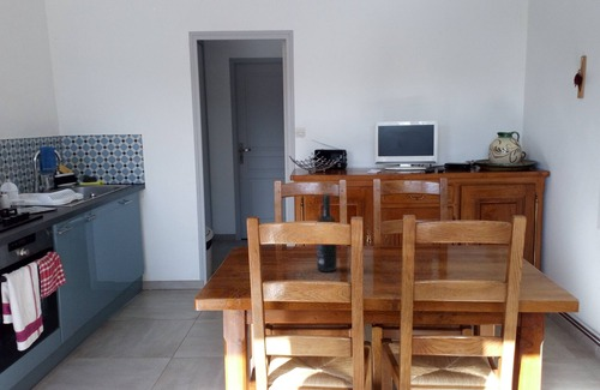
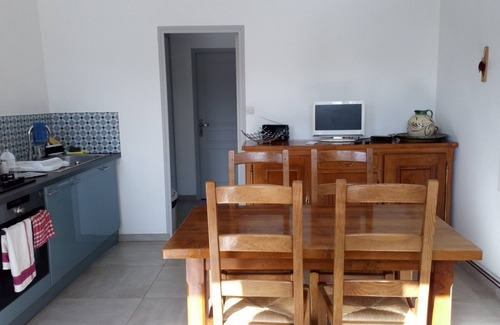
- wine bottle [316,193,338,274]
